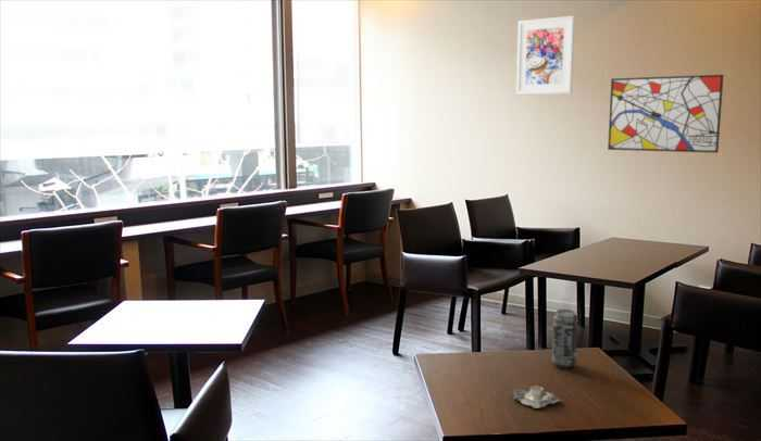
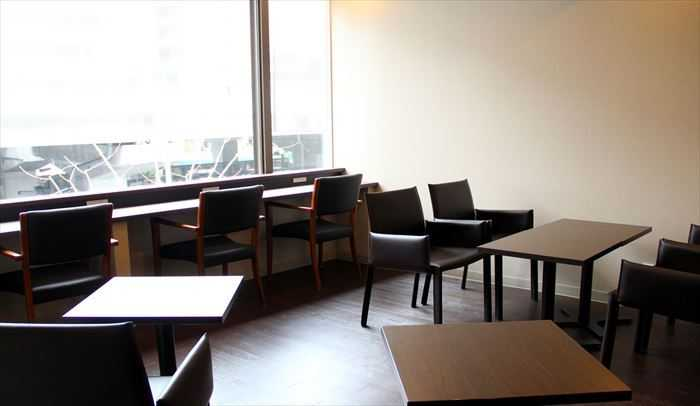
- coffee cup [511,385,563,408]
- wall art [607,74,724,154]
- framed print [515,15,576,96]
- beverage can [551,308,578,368]
